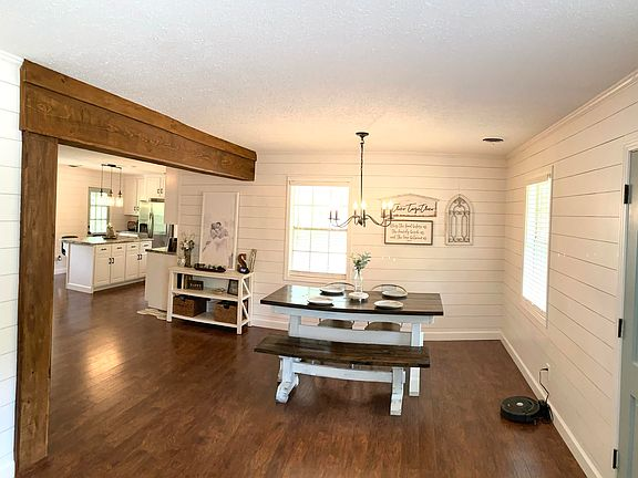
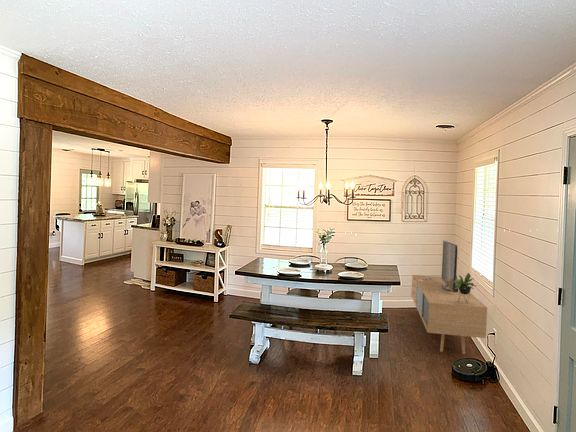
+ media console [410,239,488,355]
